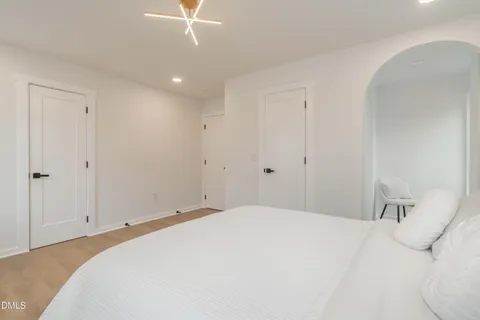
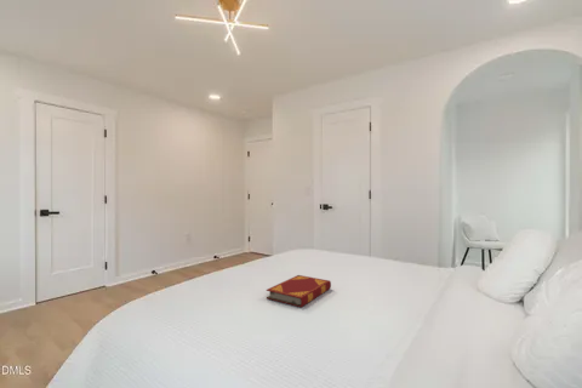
+ hardback book [266,274,332,308]
